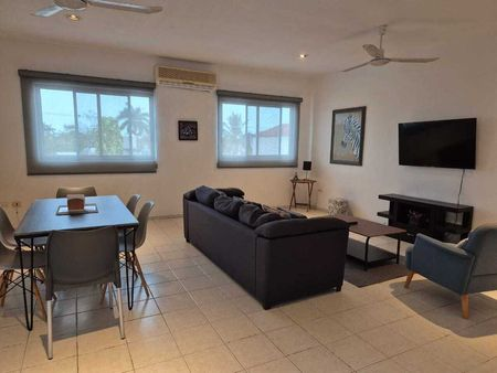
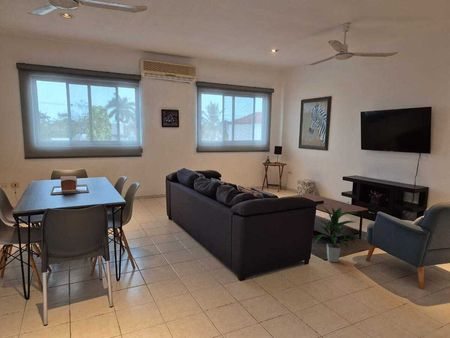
+ indoor plant [314,205,361,263]
